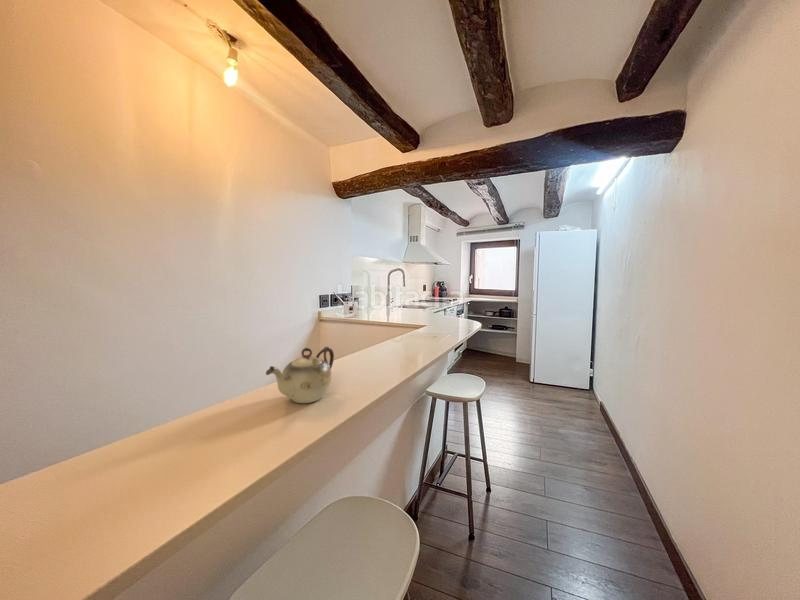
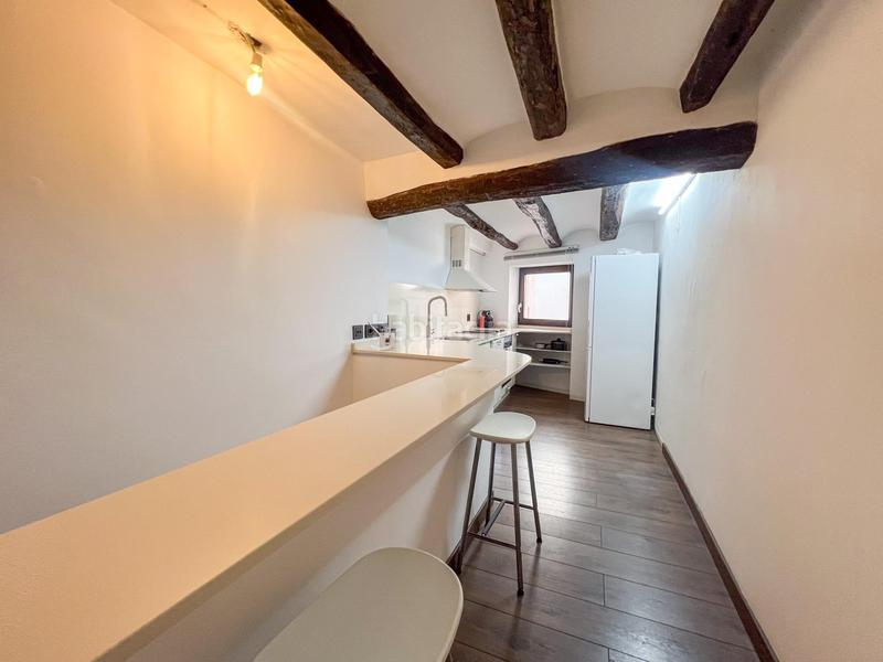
- teapot [265,346,335,404]
